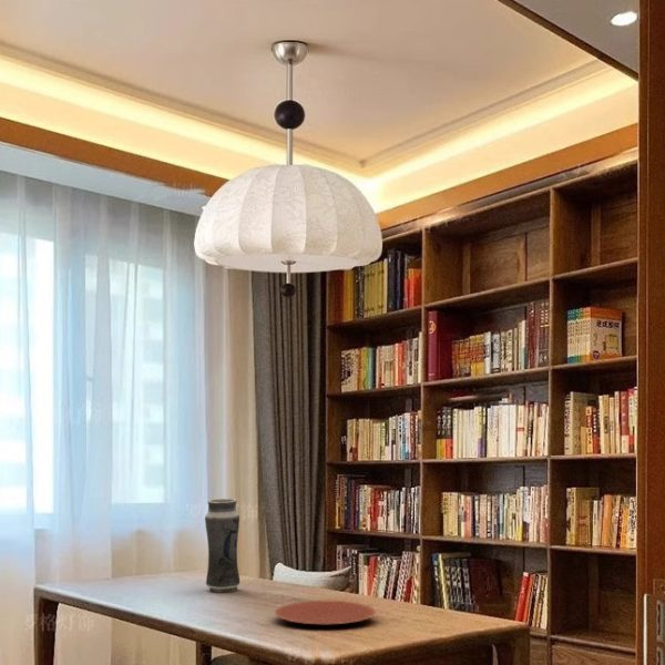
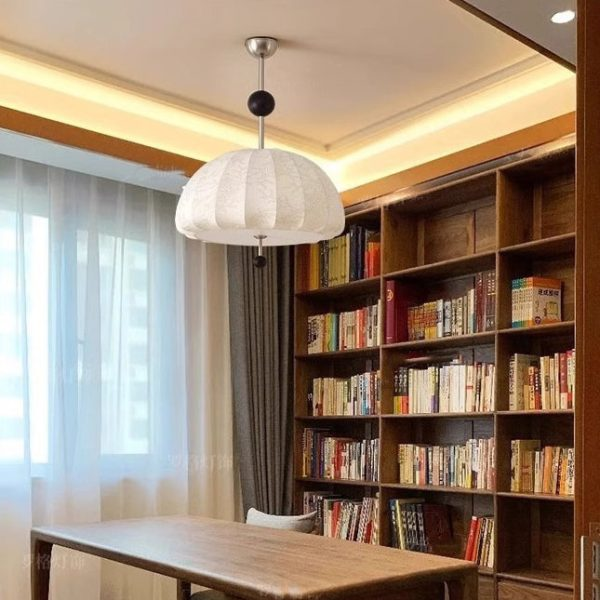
- vase [204,498,241,593]
- plate [274,600,377,625]
